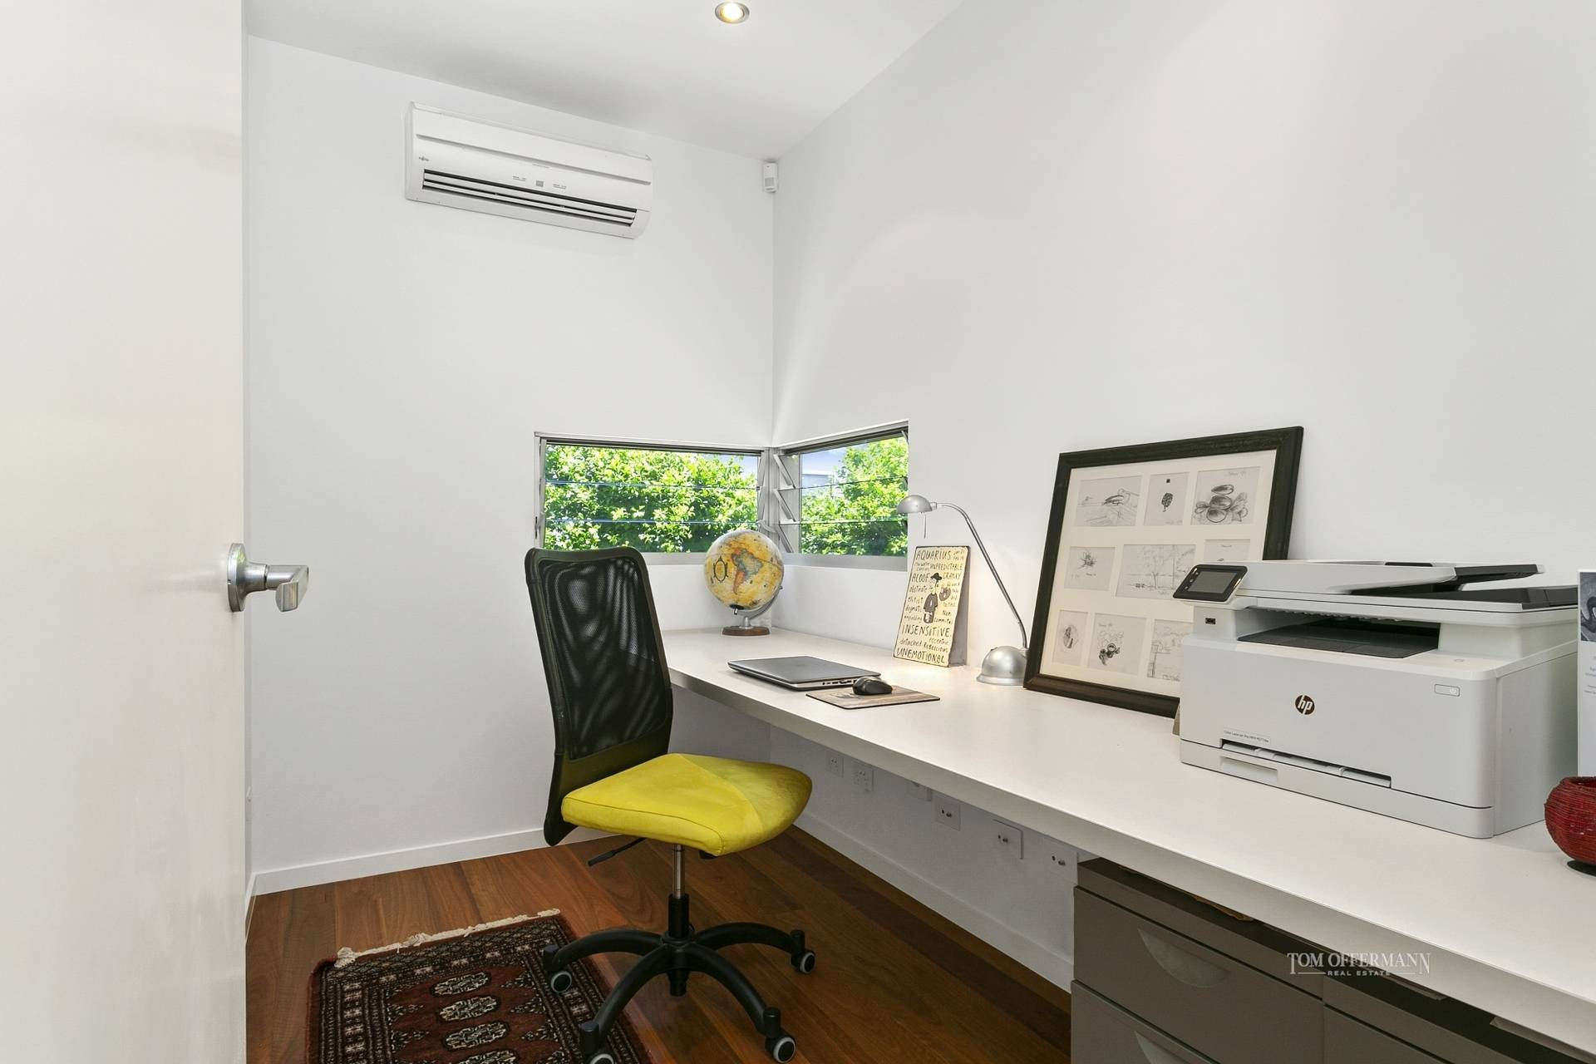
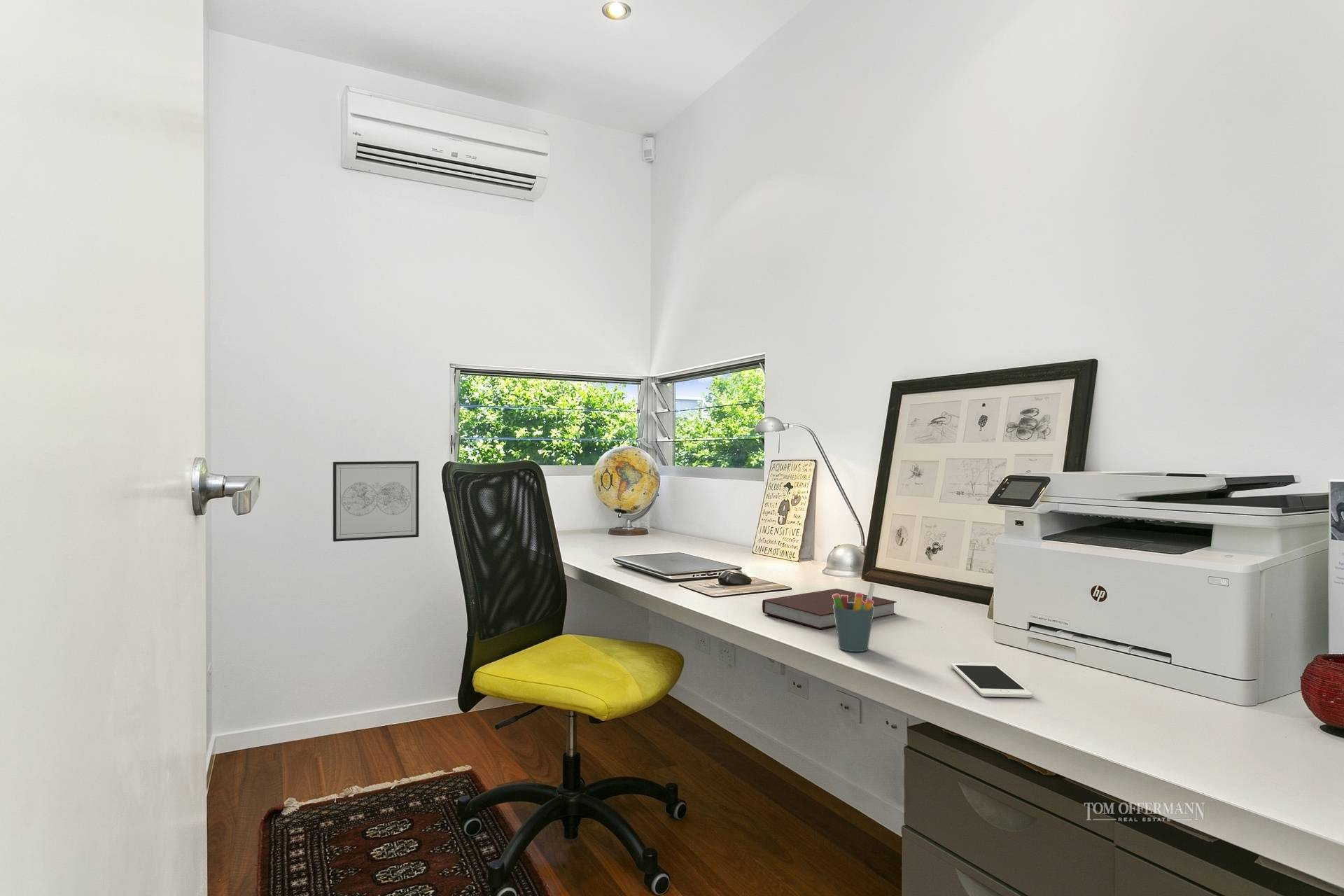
+ wall art [332,461,419,542]
+ pen holder [832,582,876,652]
+ notebook [762,588,897,630]
+ cell phone [950,662,1033,699]
